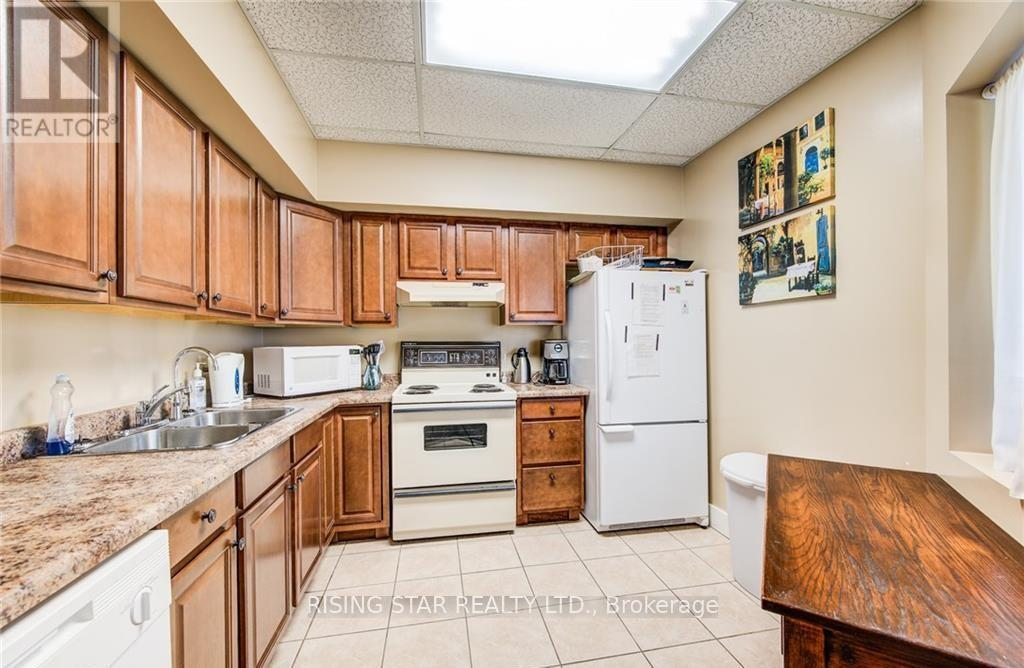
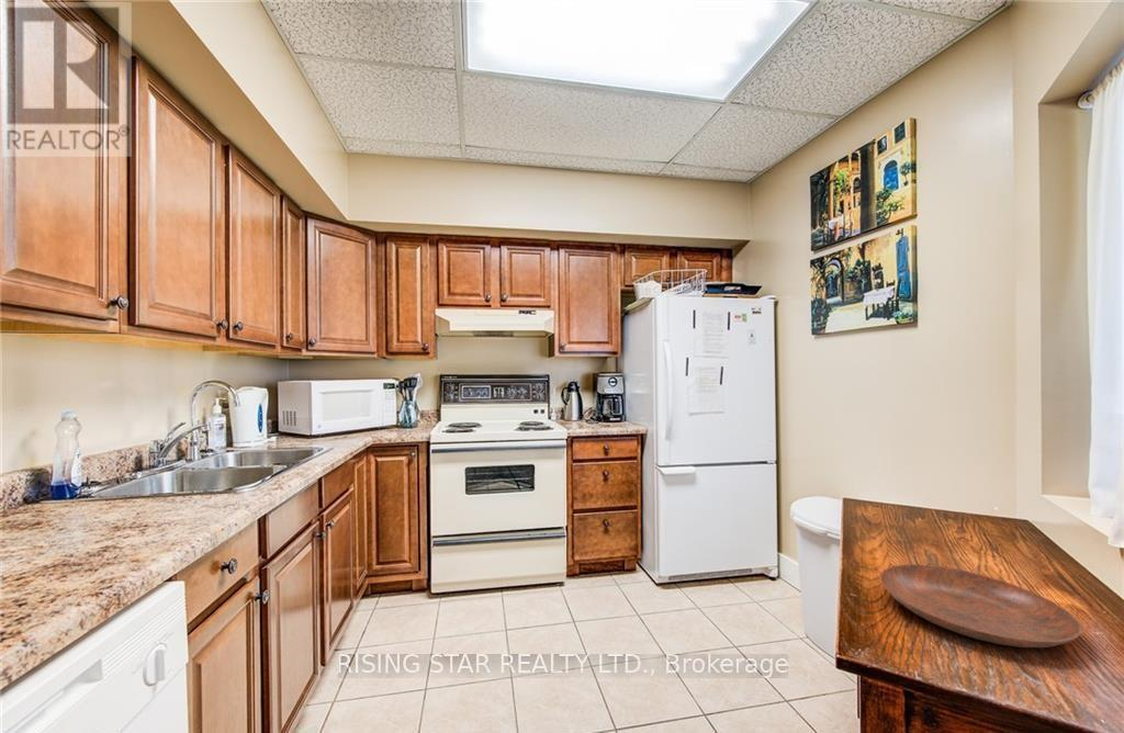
+ bowl [878,563,1083,649]
